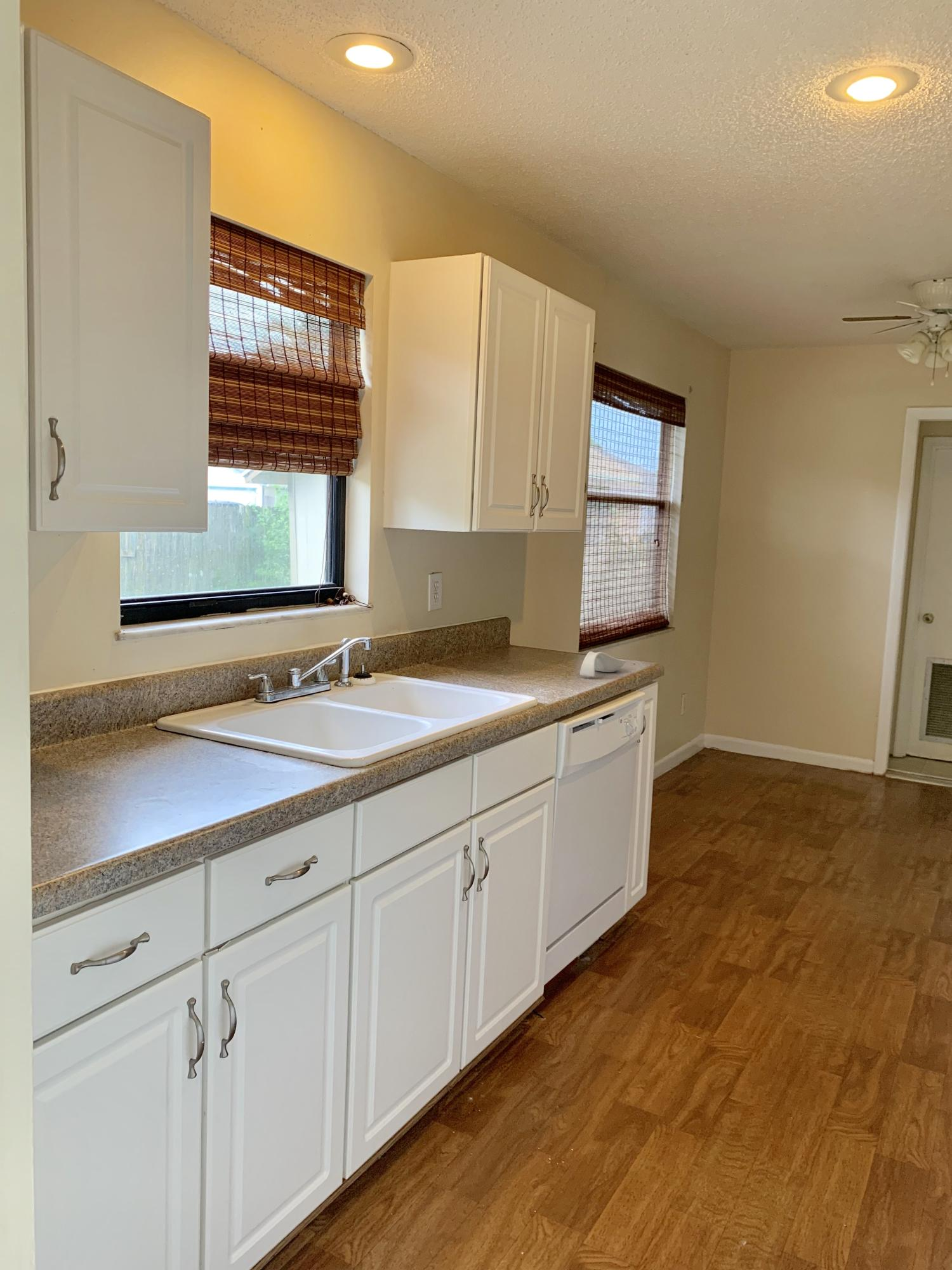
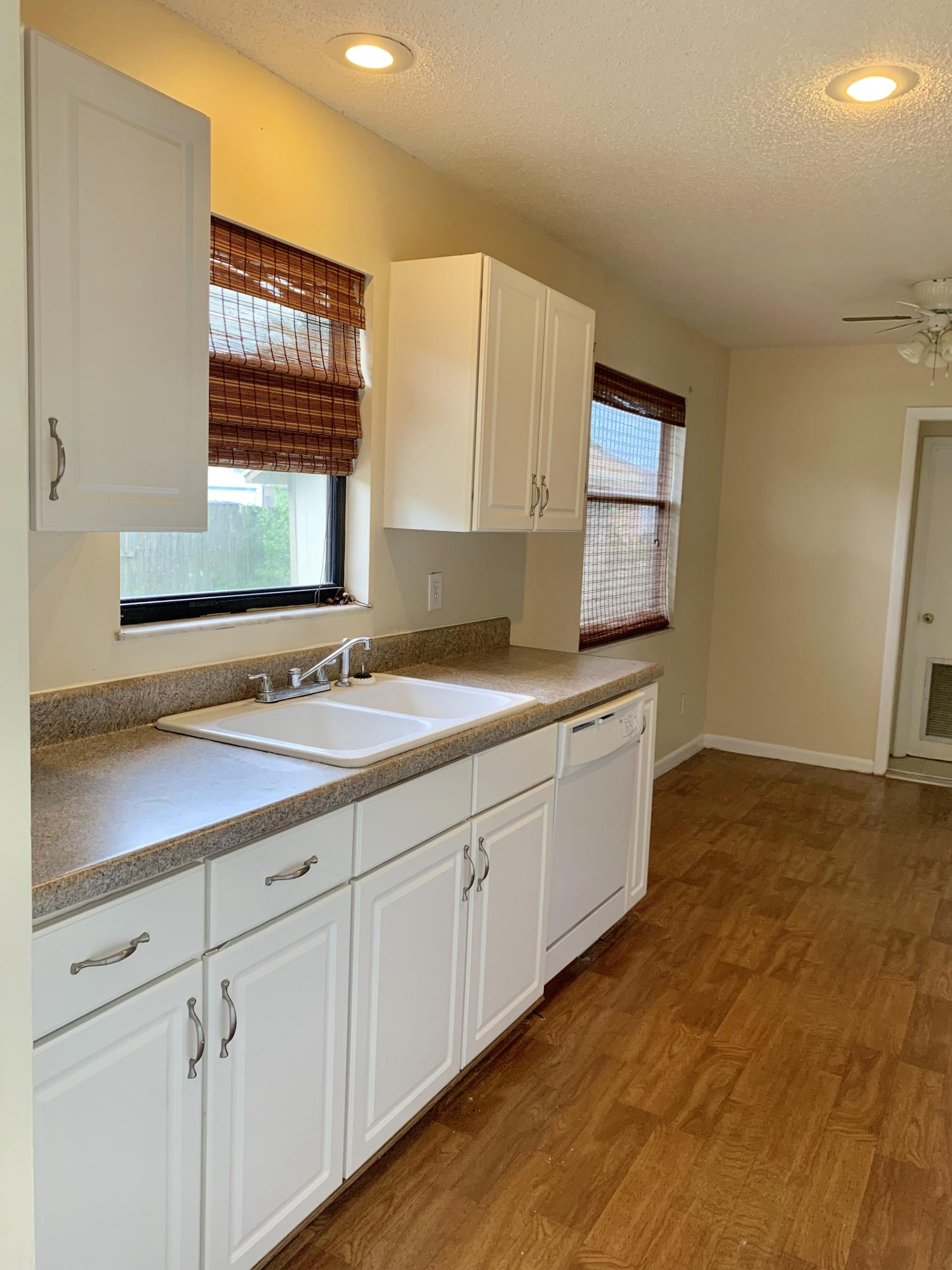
- spoon rest [579,651,626,678]
